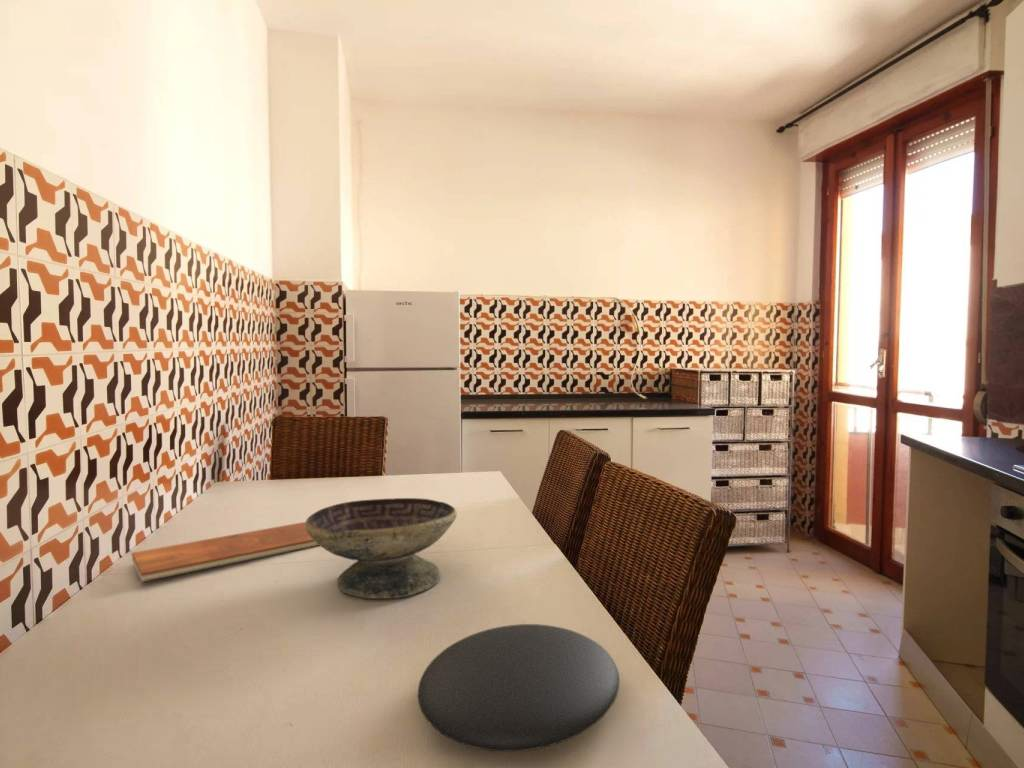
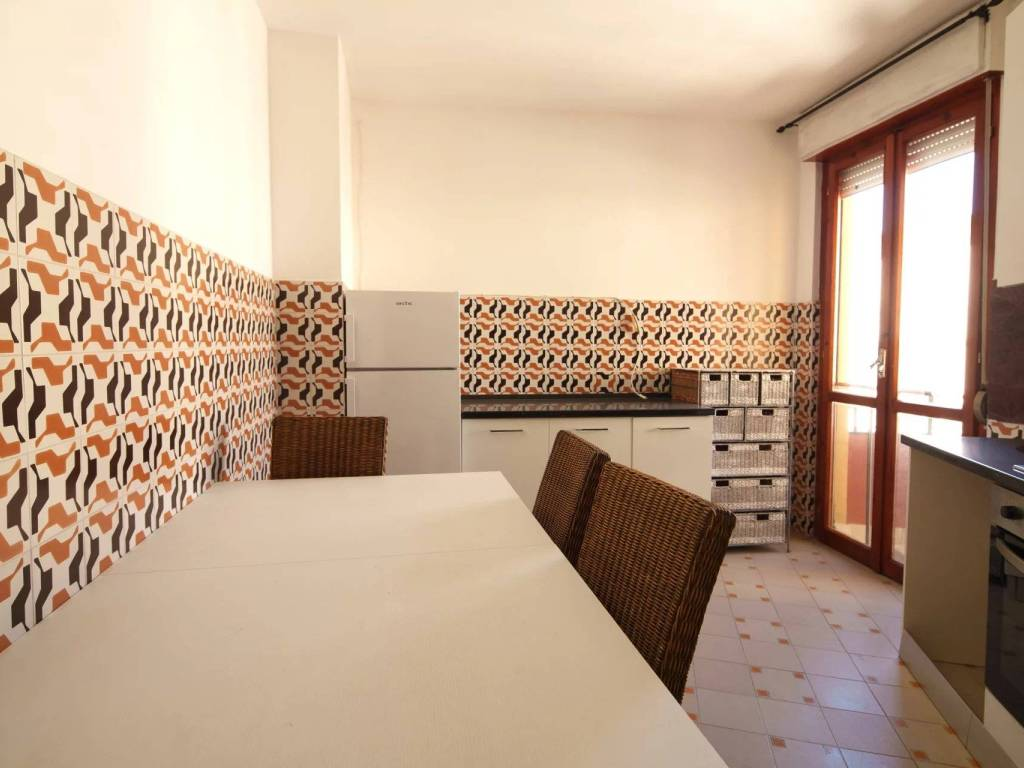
- plate [417,623,620,752]
- decorative bowl [305,497,458,600]
- chopping board [131,521,320,583]
